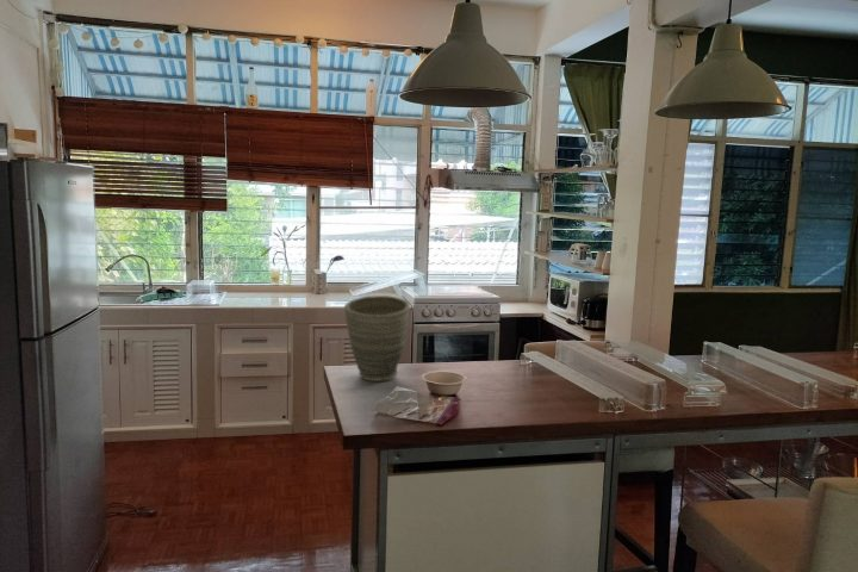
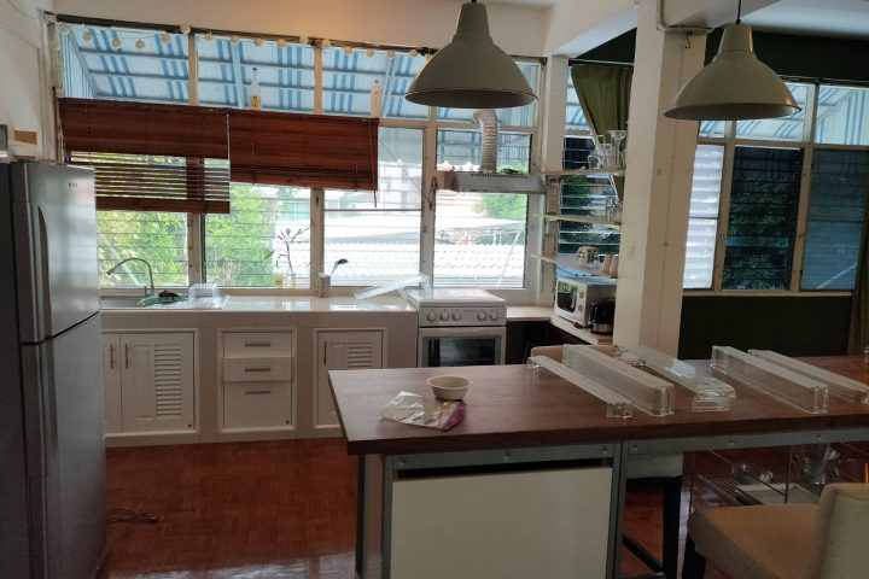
- vase [343,294,411,383]
